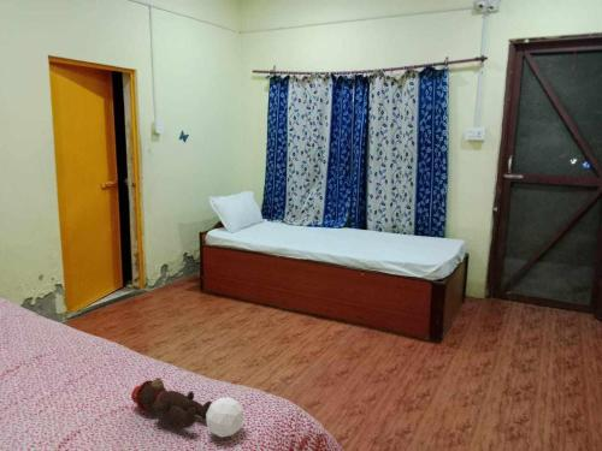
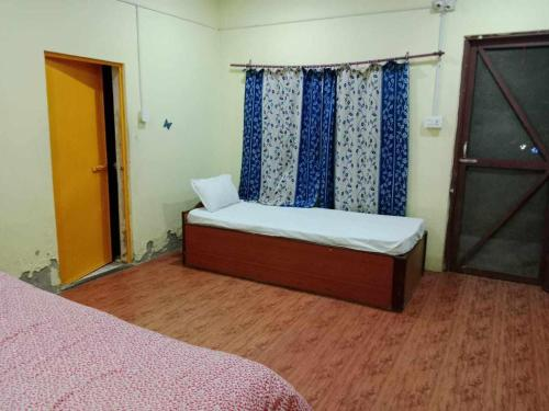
- teddy bear [130,376,246,439]
